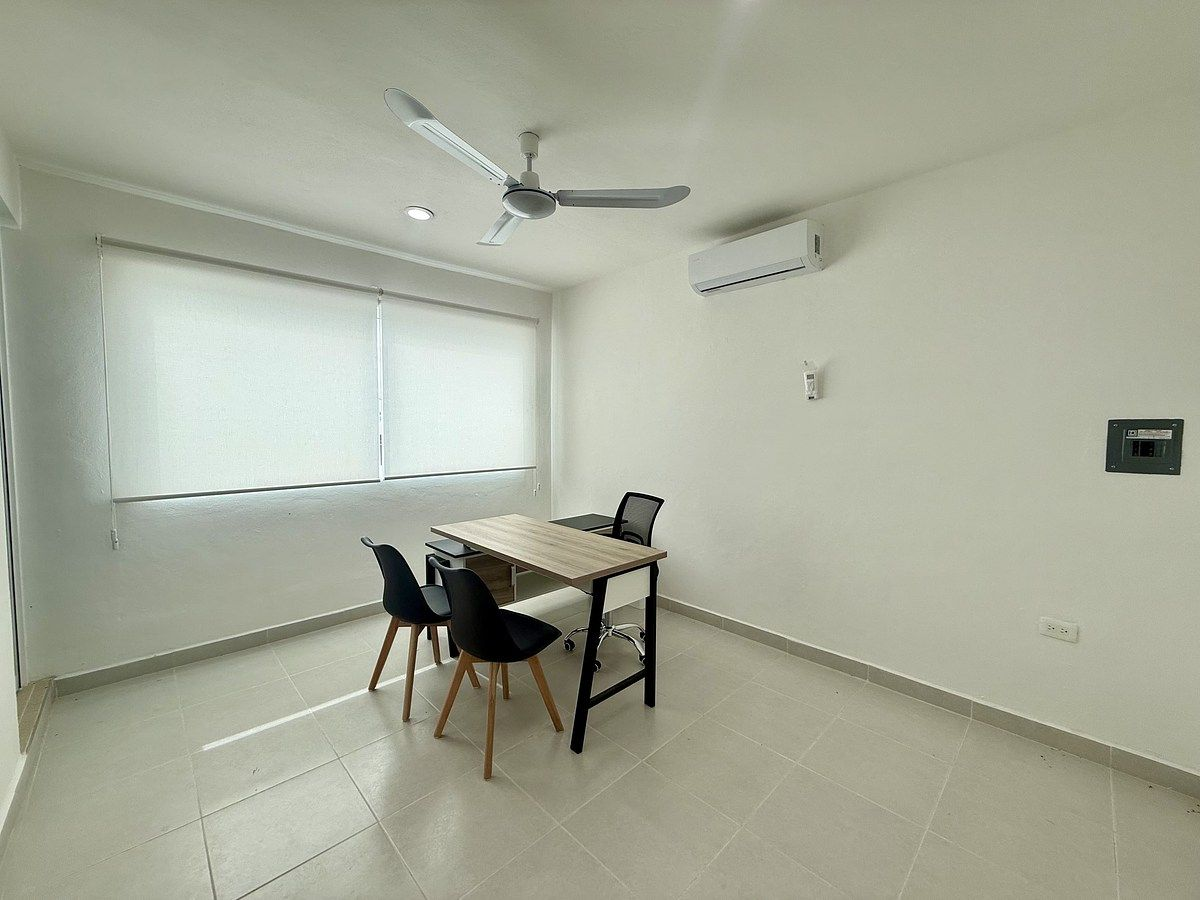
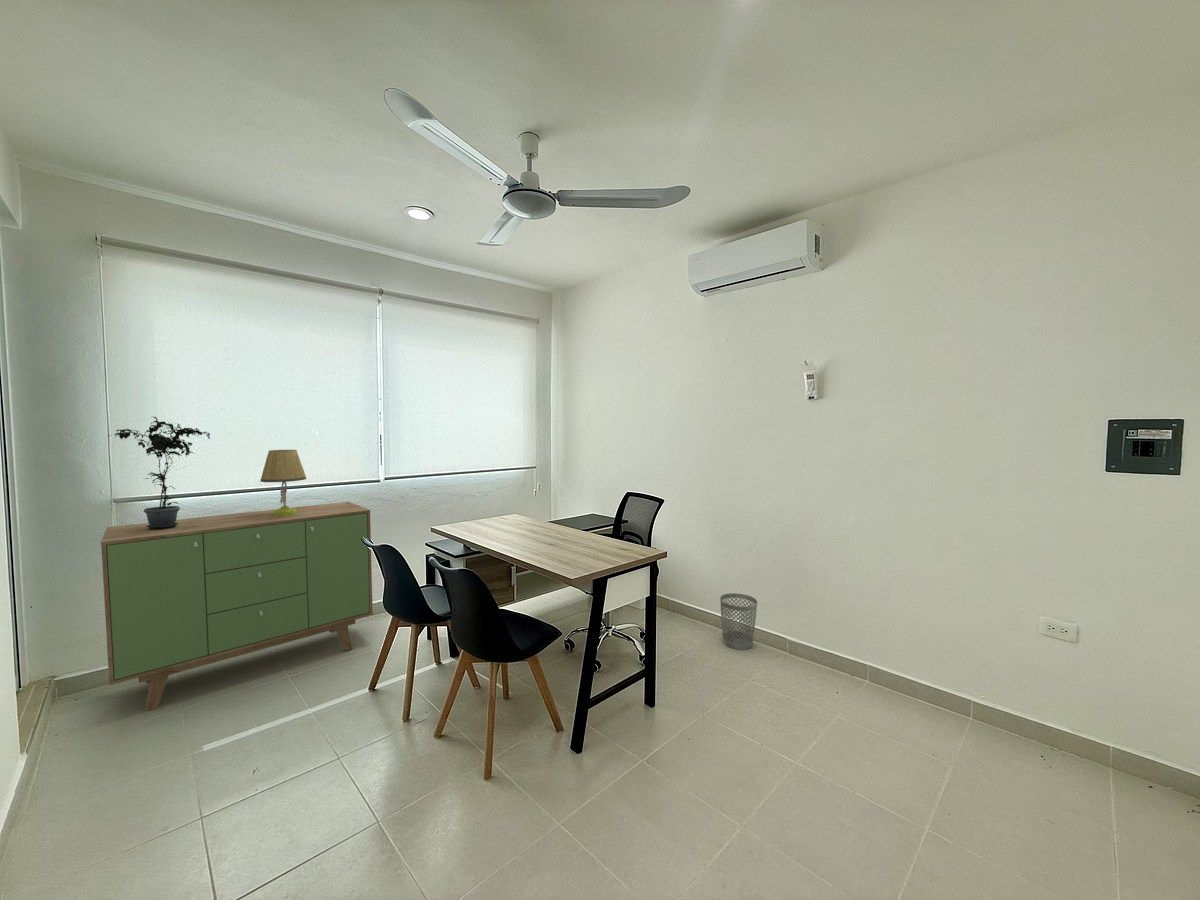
+ wastebasket [719,592,758,651]
+ sideboard [100,501,374,712]
+ potted plant [108,416,211,529]
+ table lamp [260,449,307,516]
